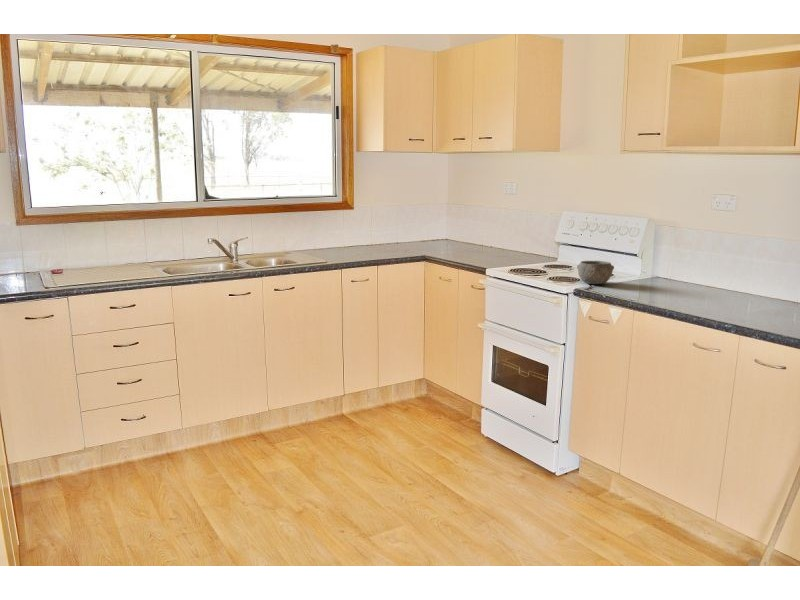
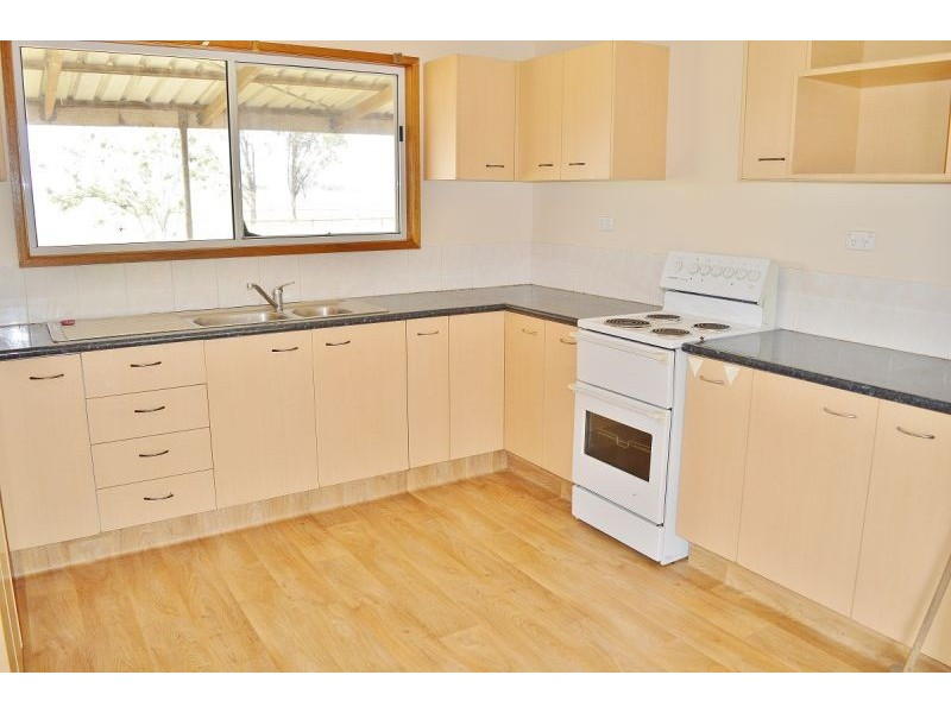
- bowl [576,260,615,285]
